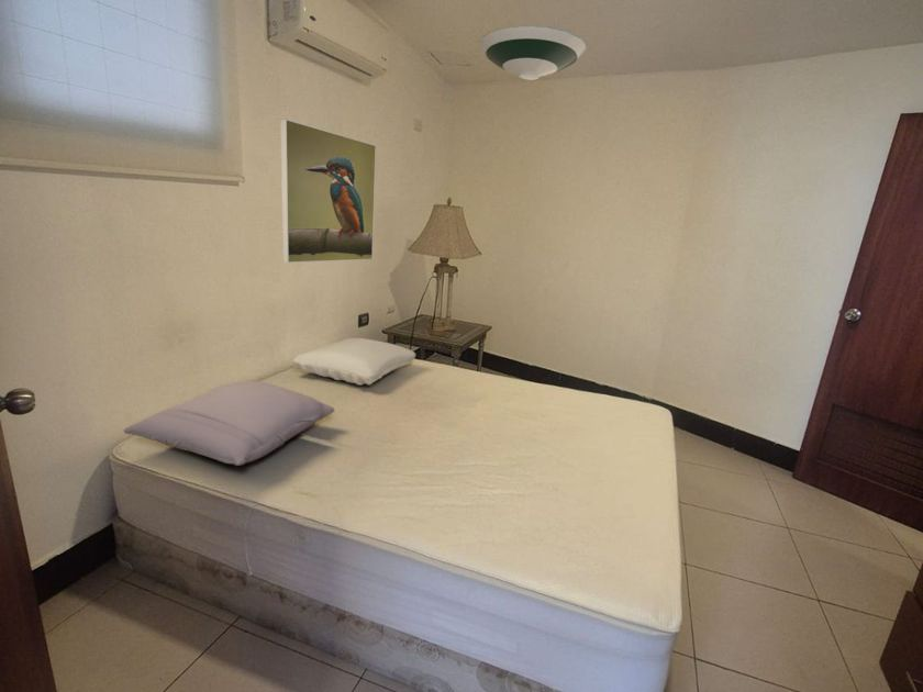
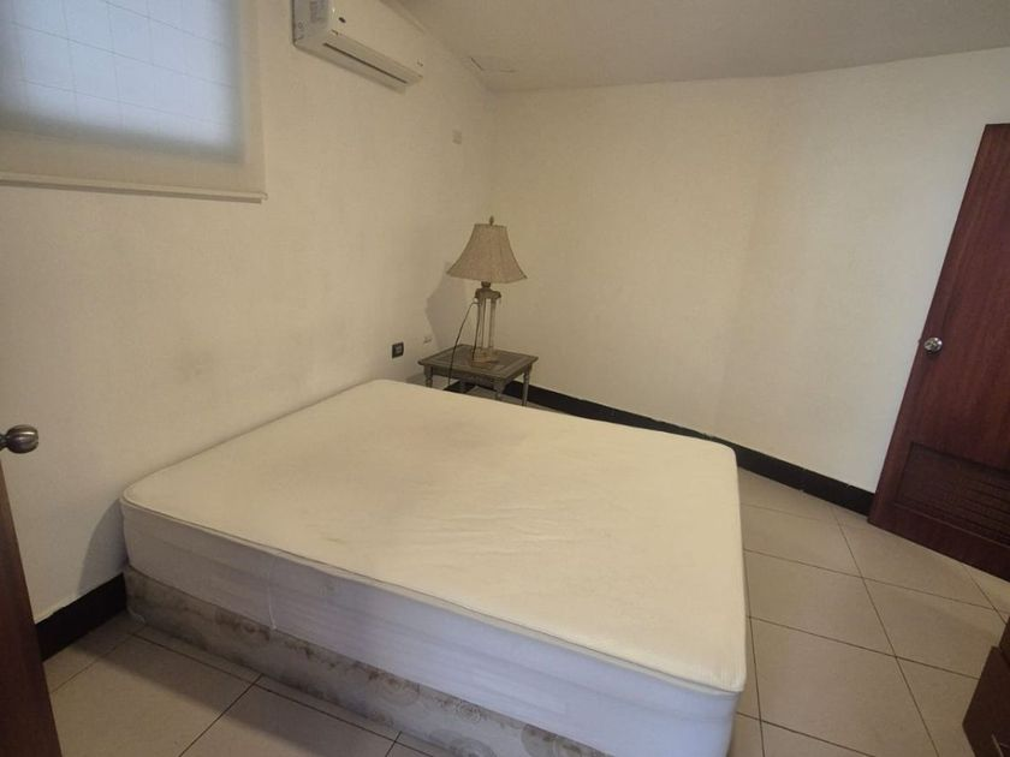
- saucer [478,24,588,81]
- pillow [290,337,416,386]
- pillow [123,380,335,467]
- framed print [280,118,377,264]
